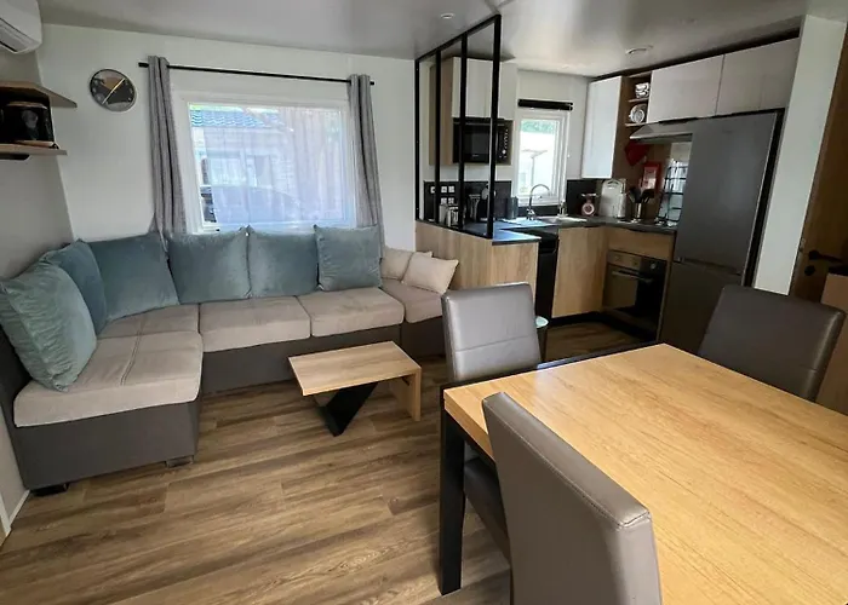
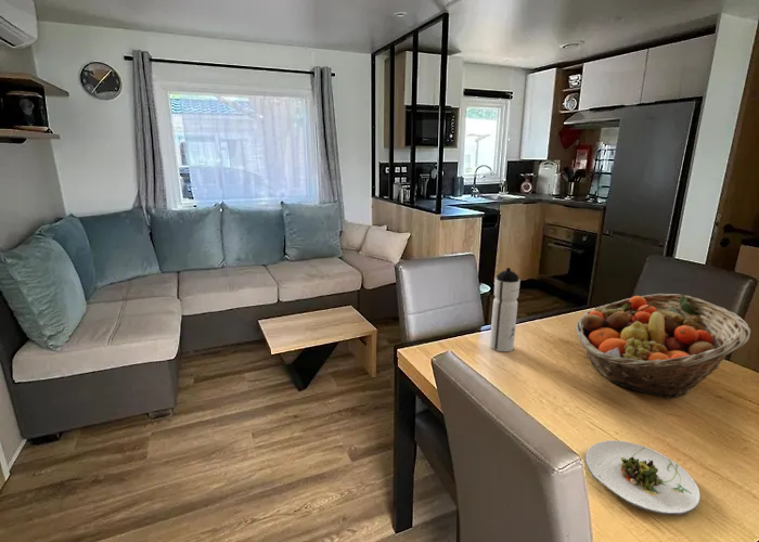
+ water bottle [489,267,522,352]
+ salad plate [584,439,702,516]
+ fruit basket [574,293,751,400]
